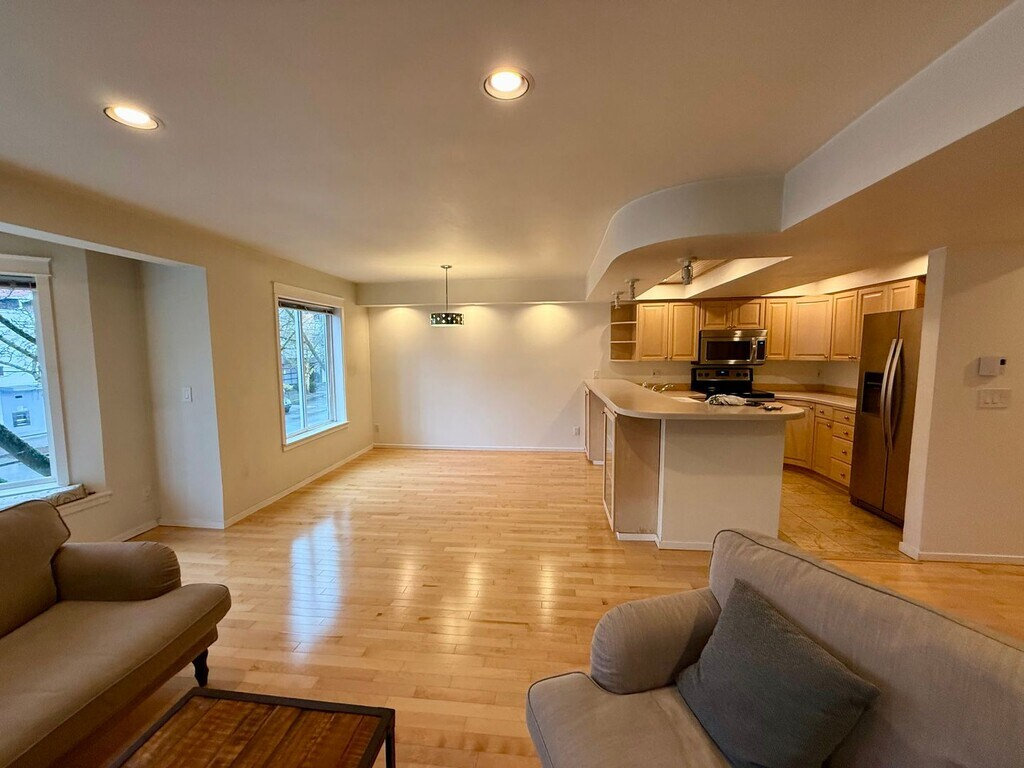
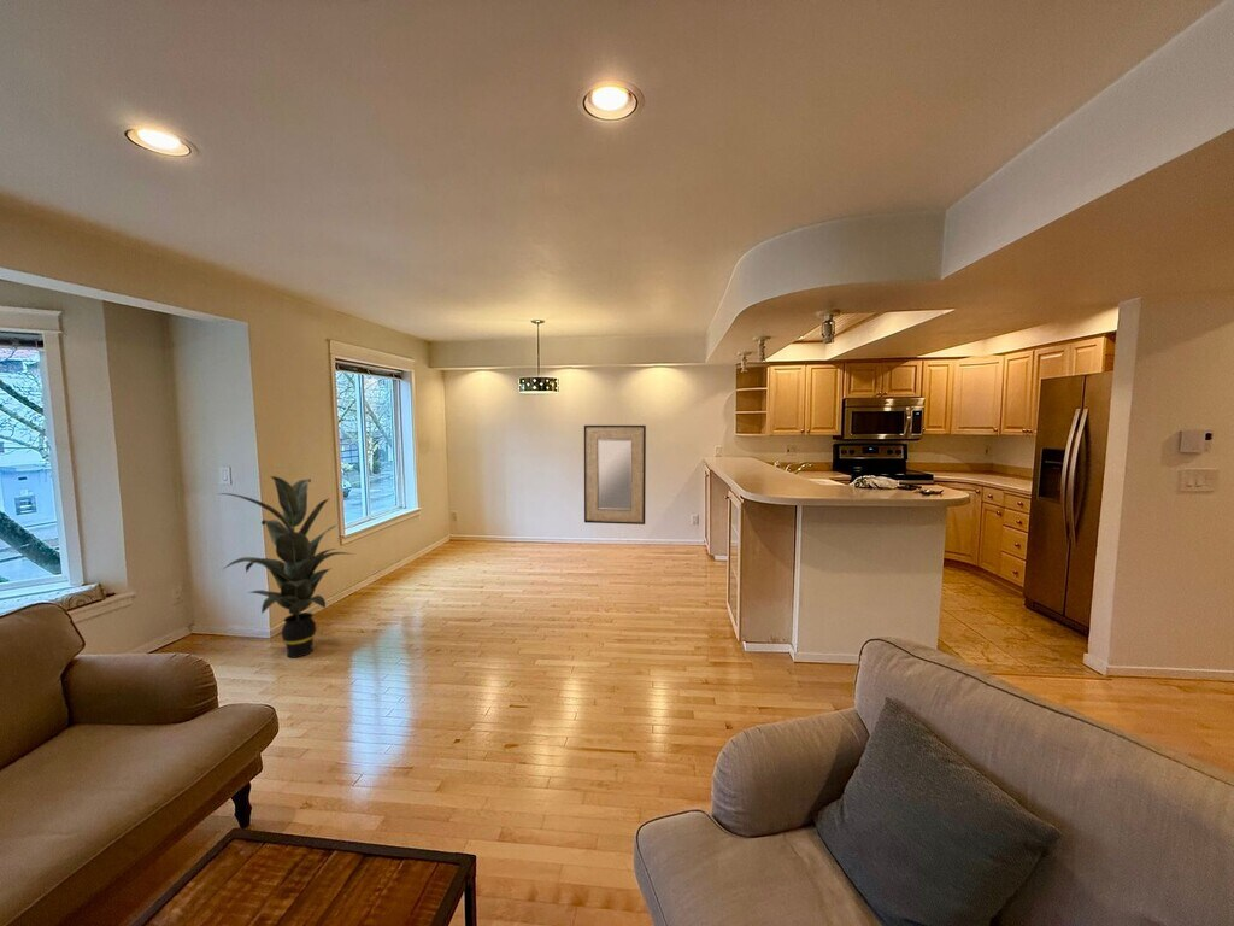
+ indoor plant [218,475,355,660]
+ home mirror [583,424,647,526]
